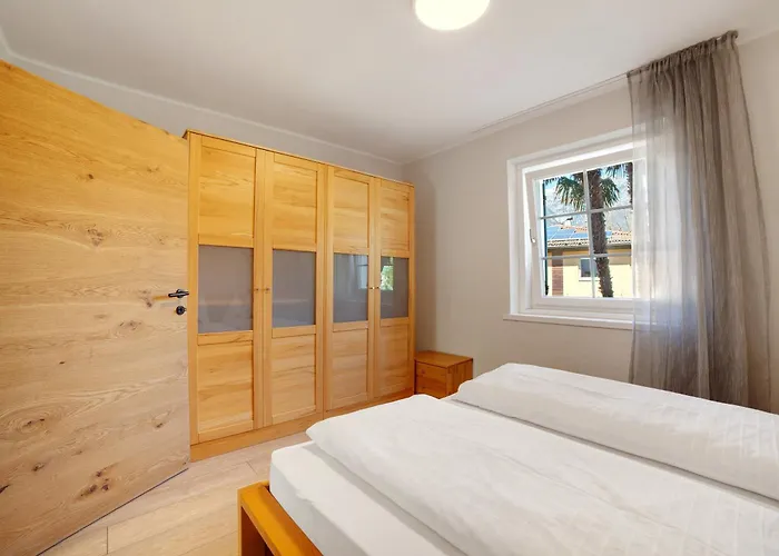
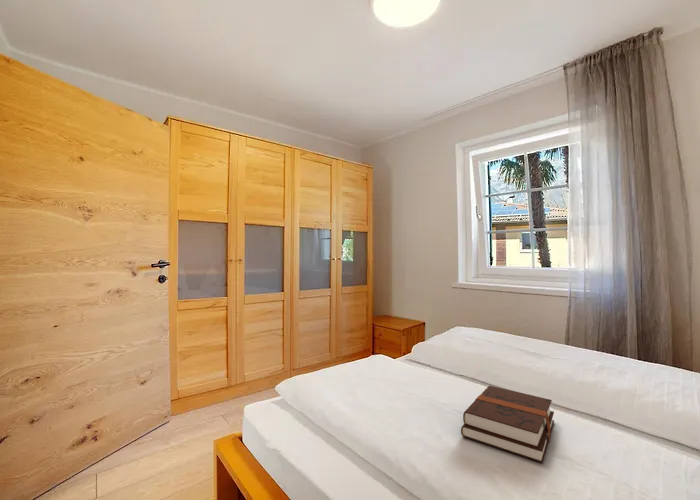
+ hardback book [460,385,555,464]
